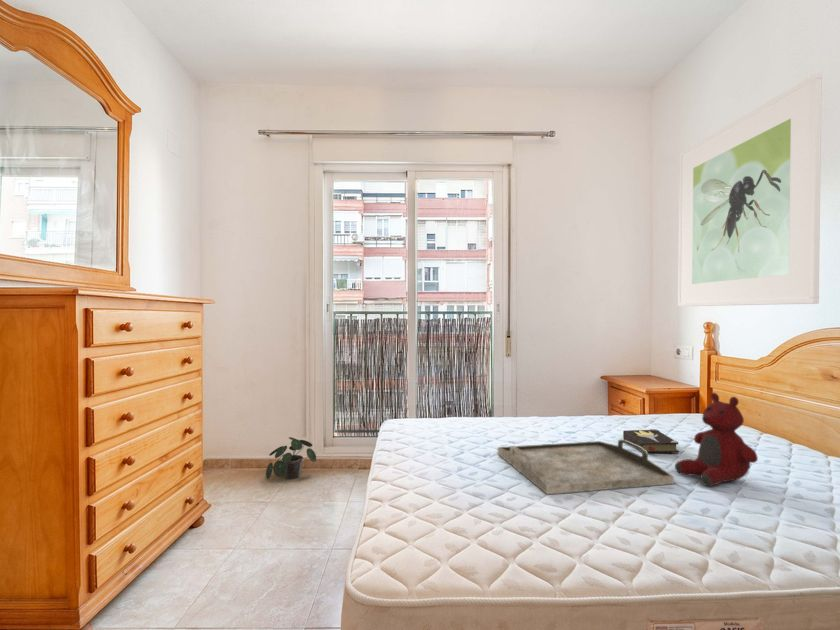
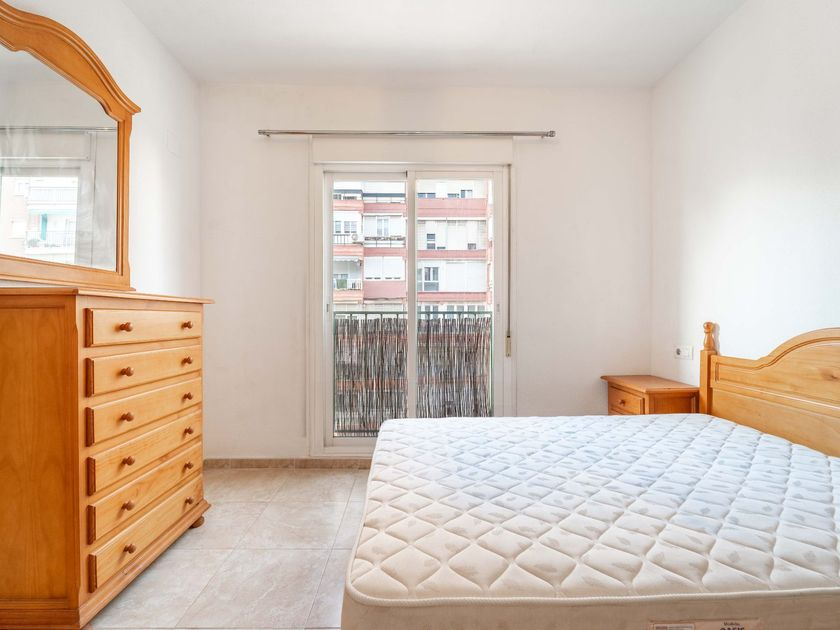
- serving tray [497,439,675,495]
- teddy bear [674,392,759,487]
- hardback book [622,428,680,454]
- potted plant [265,436,317,480]
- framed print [677,72,823,307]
